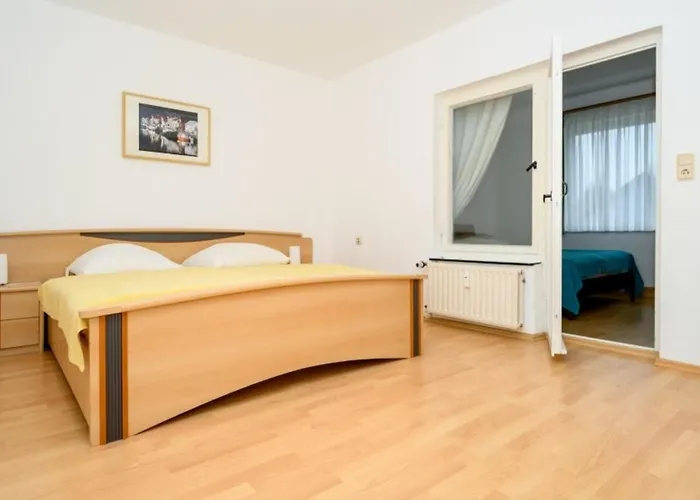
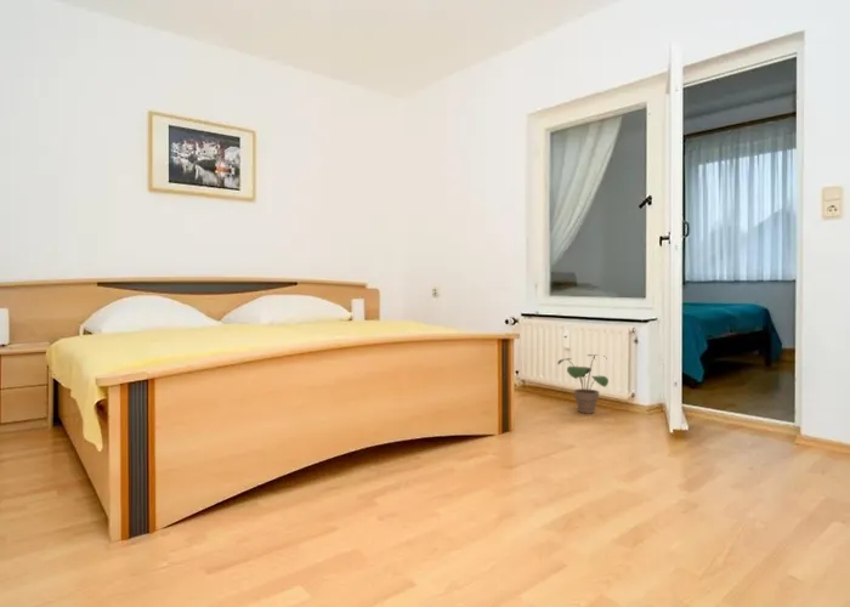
+ potted plant [556,353,610,415]
